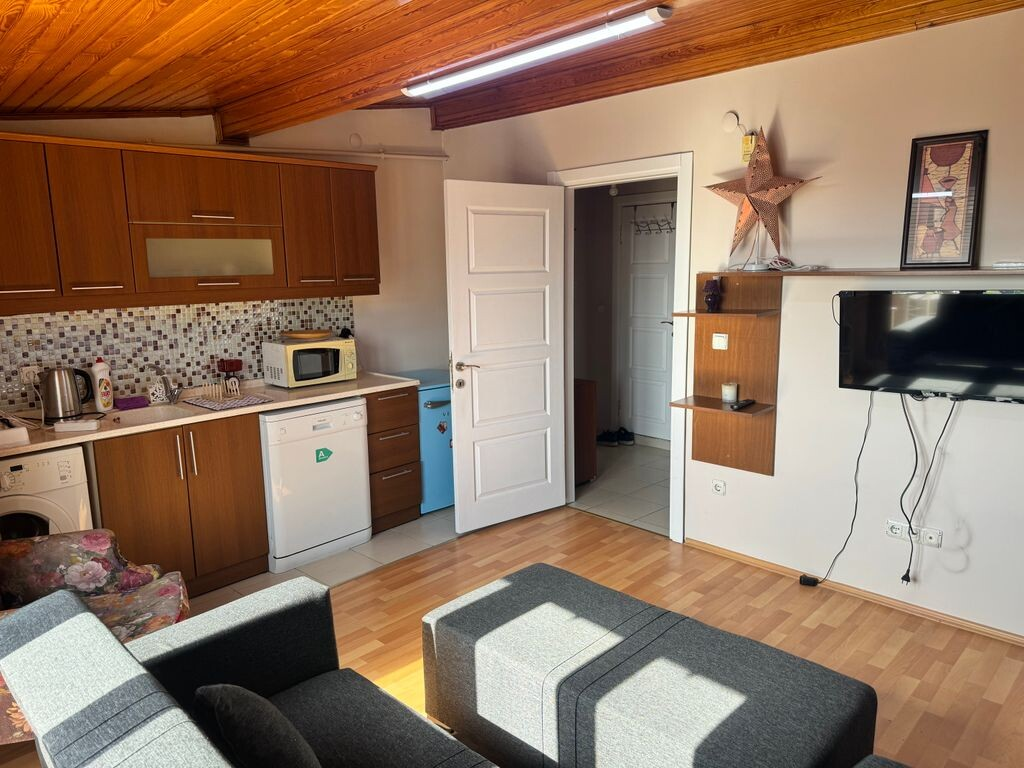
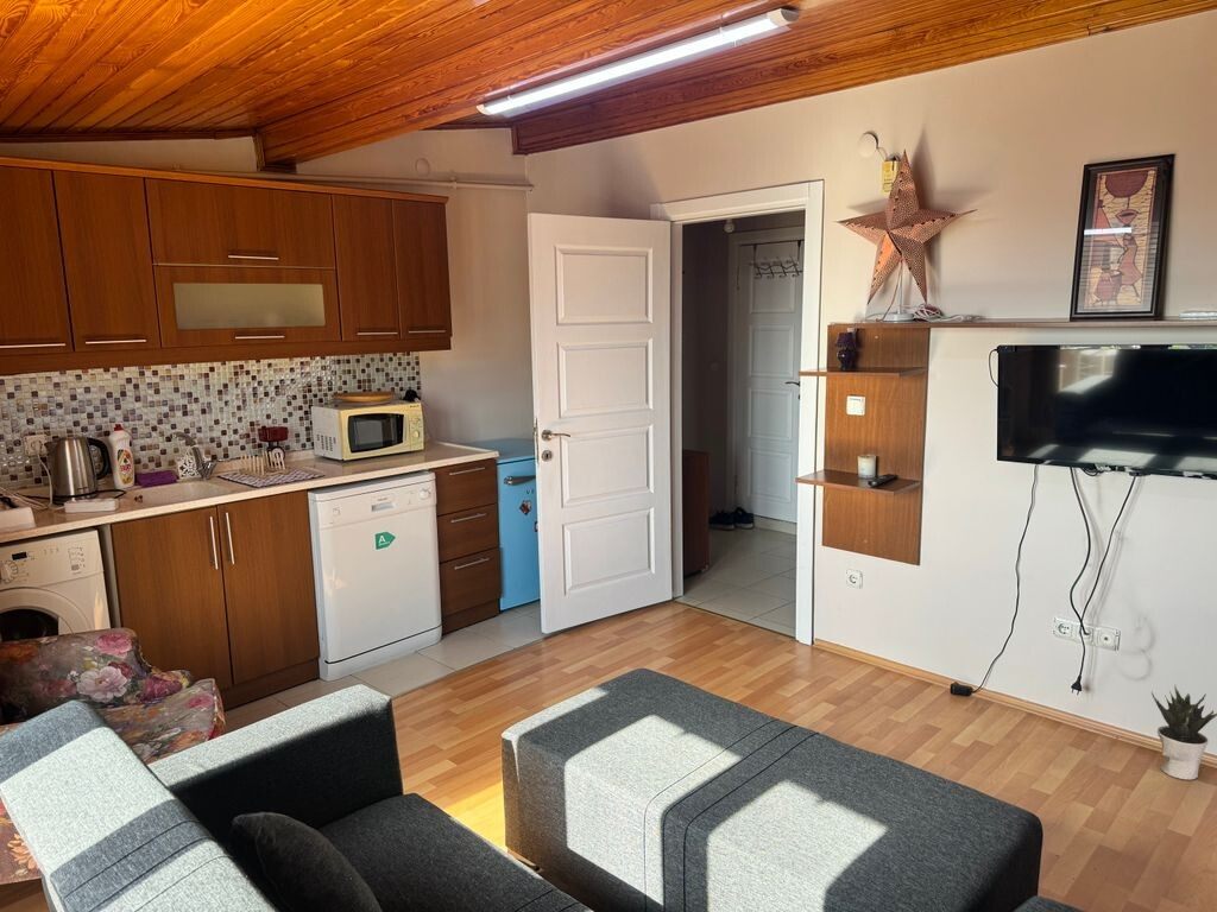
+ potted plant [1150,685,1217,780]
